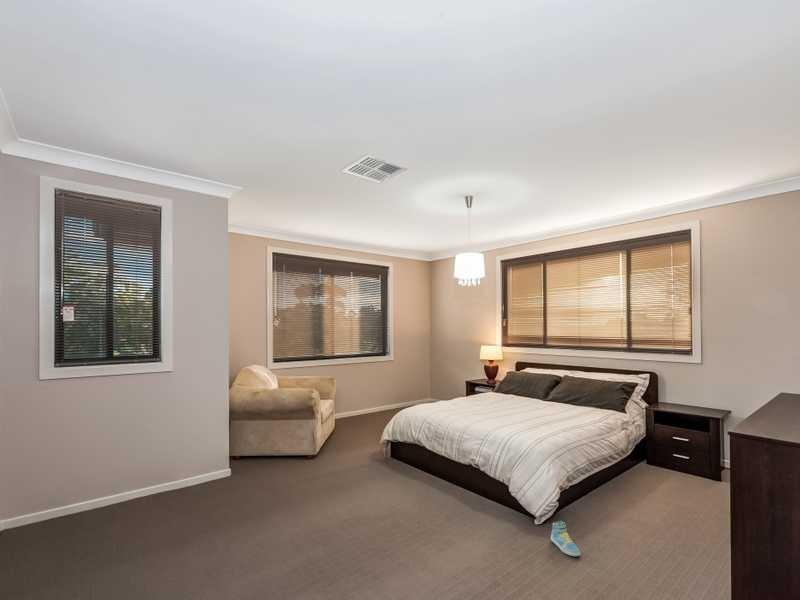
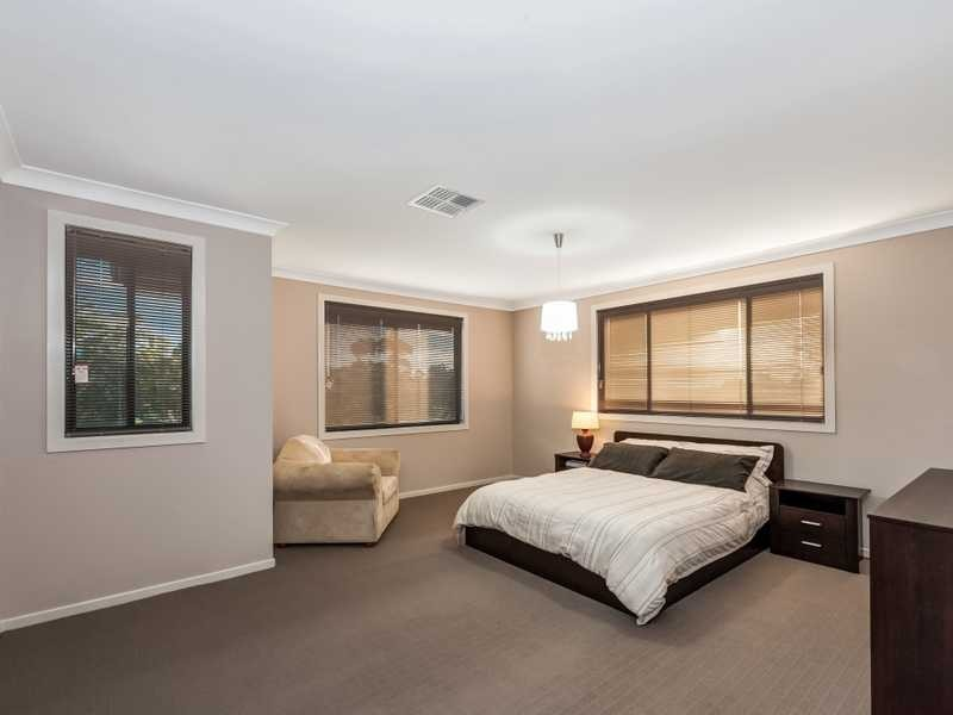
- sneaker [550,520,581,557]
